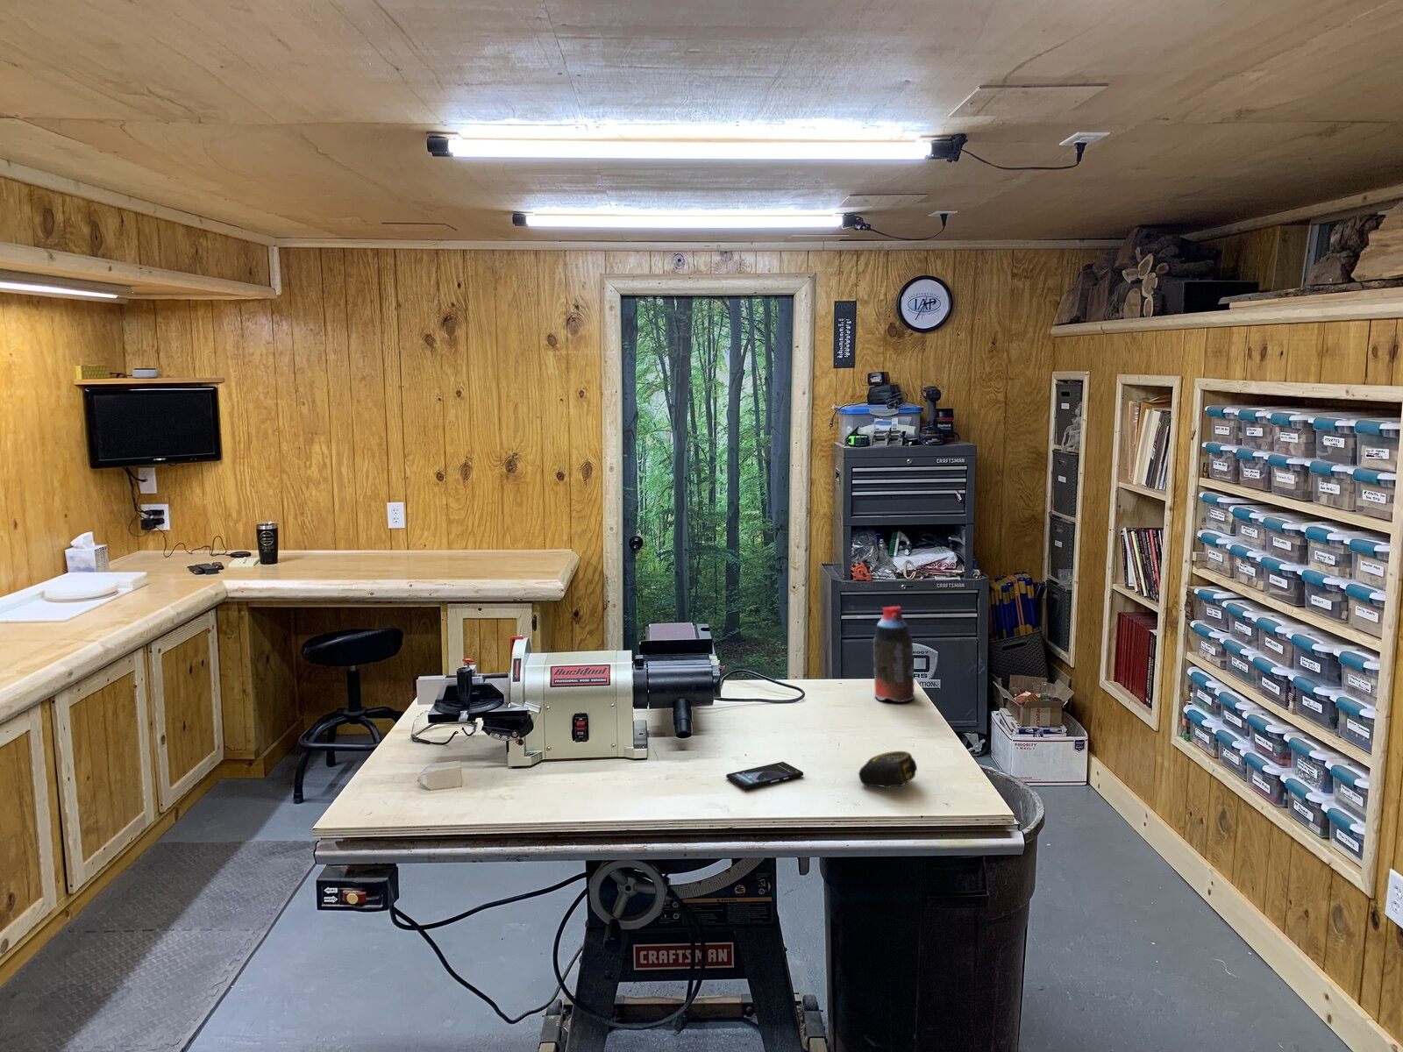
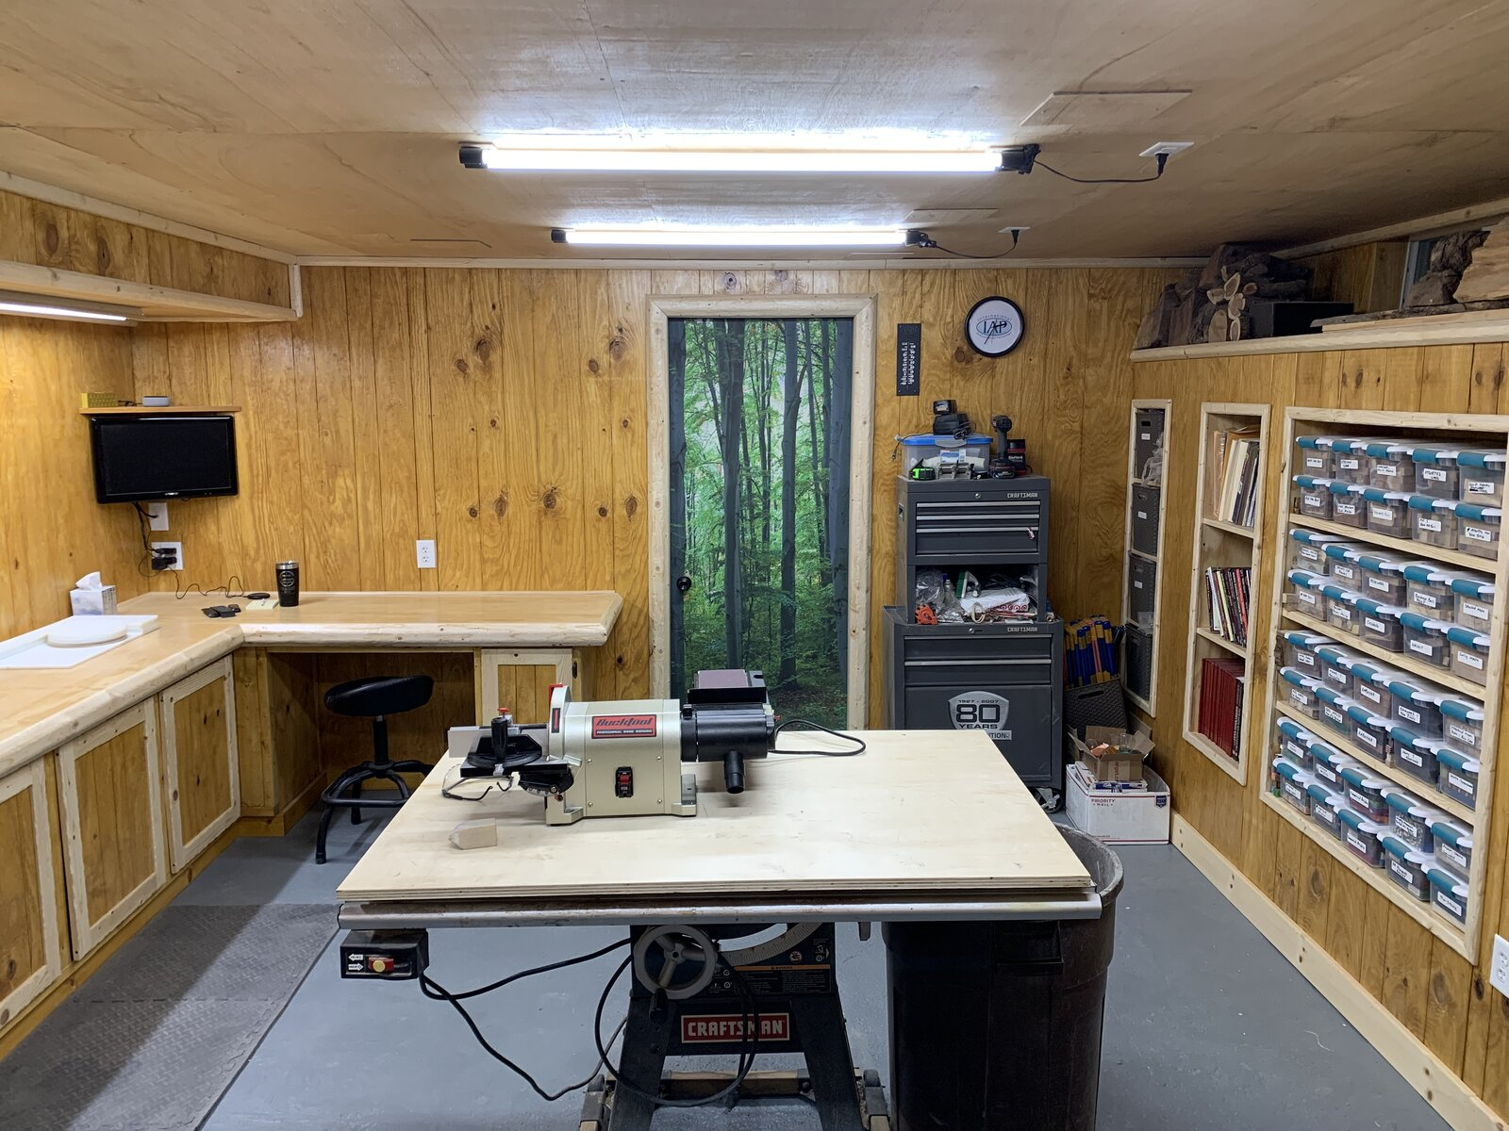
- smartphone [725,761,804,790]
- tape measure [857,750,918,789]
- bottle [873,604,916,703]
